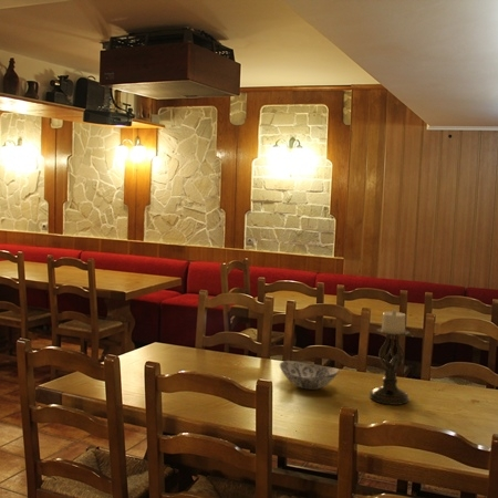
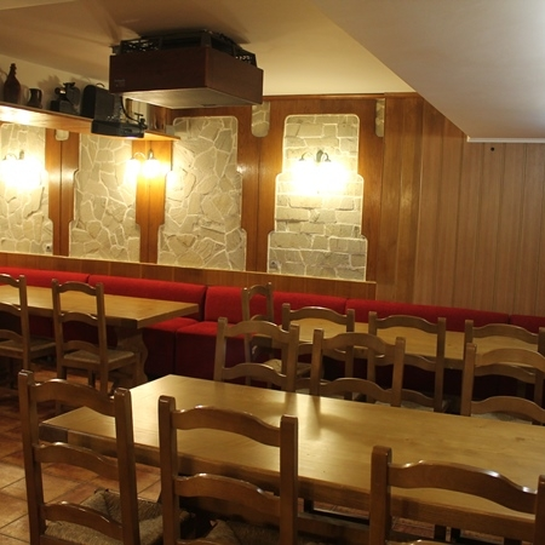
- decorative bowl [278,360,341,391]
- candle holder [369,309,411,406]
